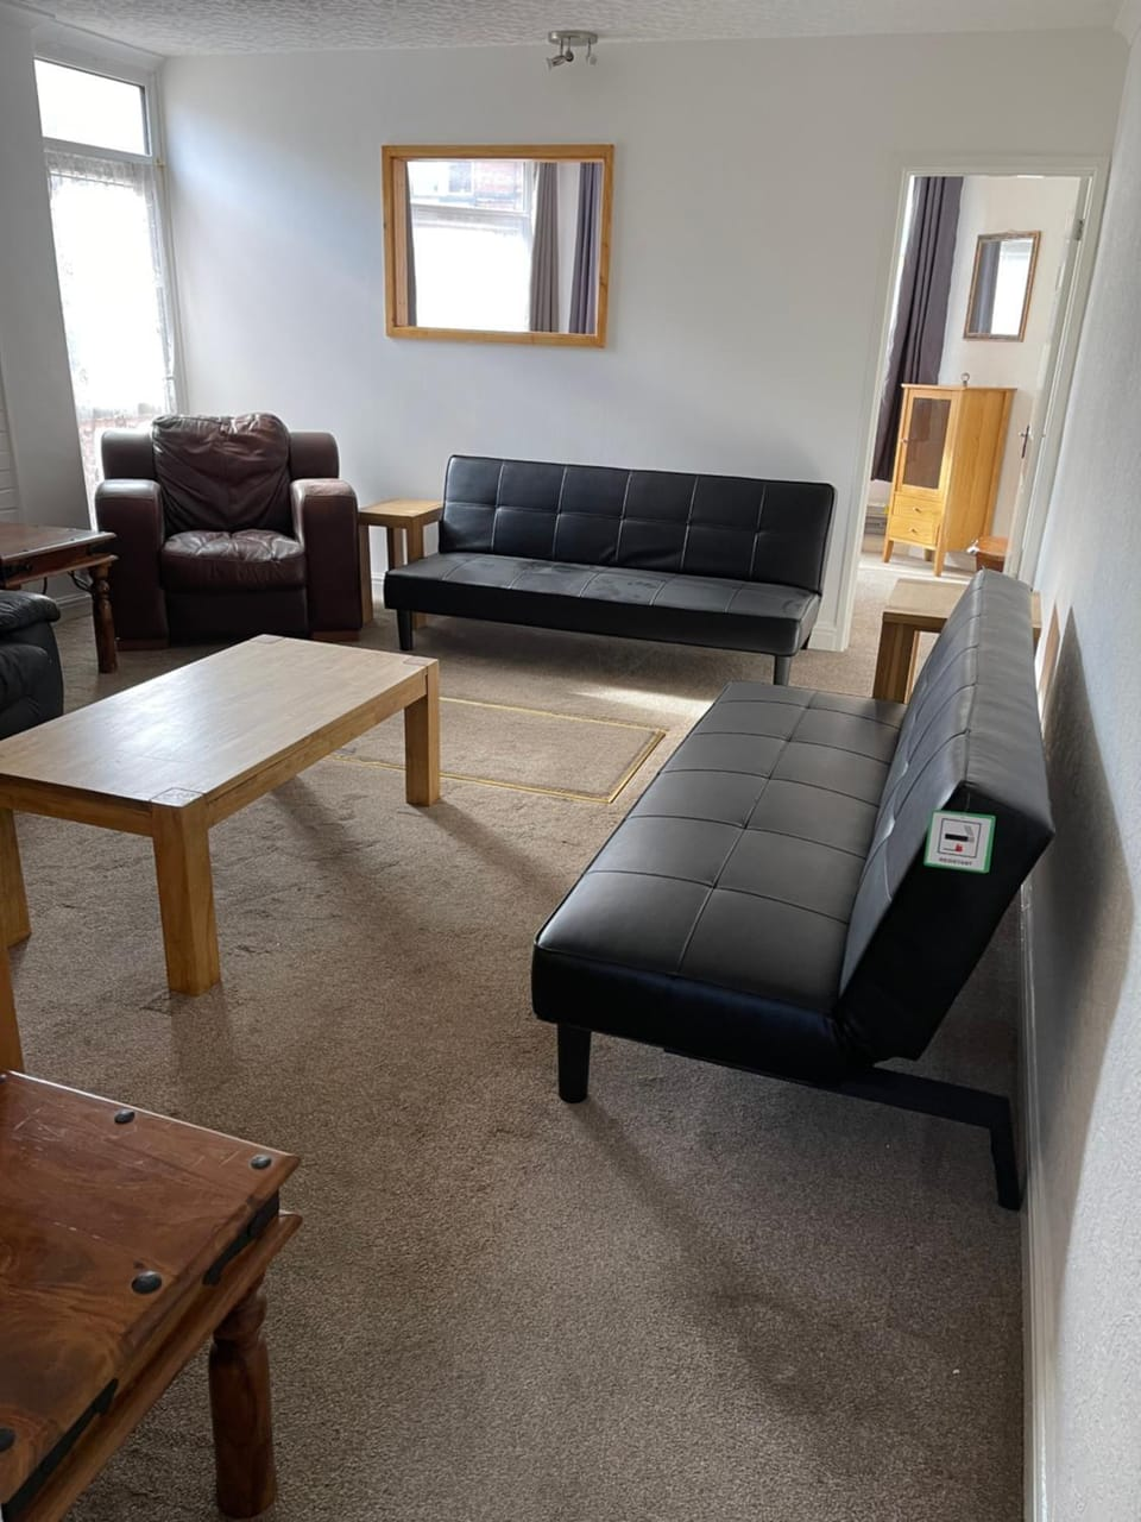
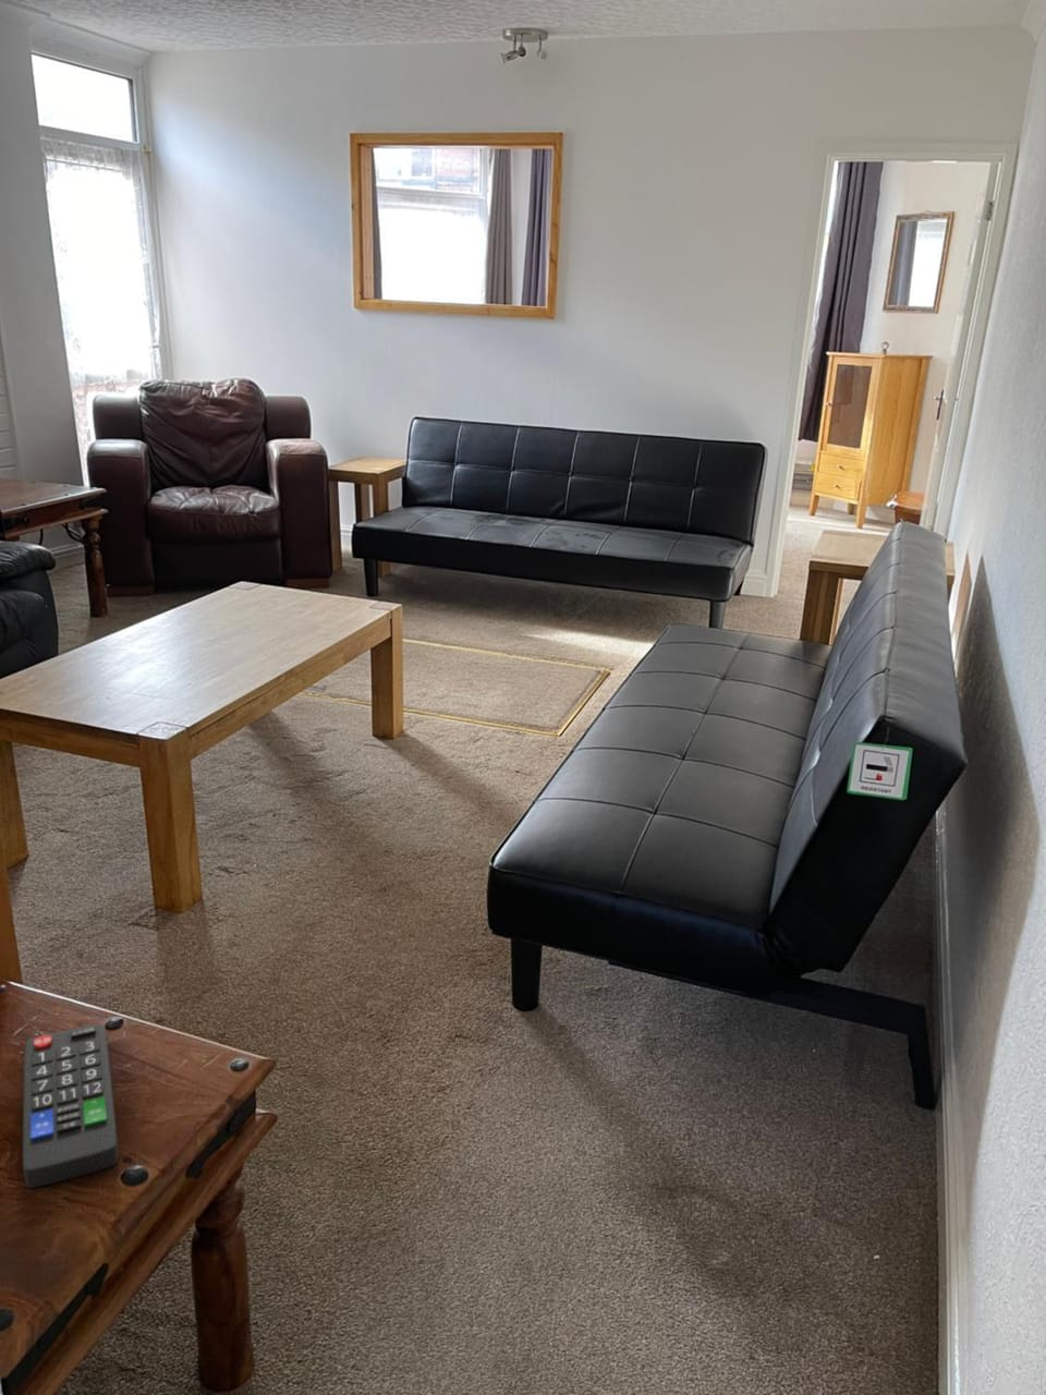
+ remote control [22,1024,120,1188]
